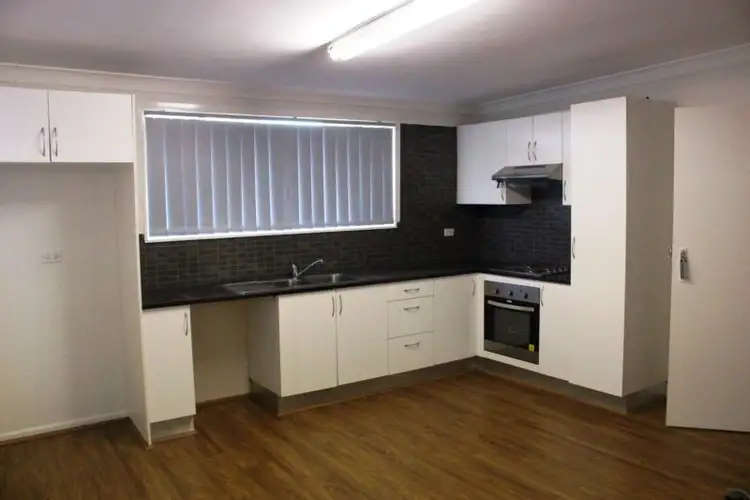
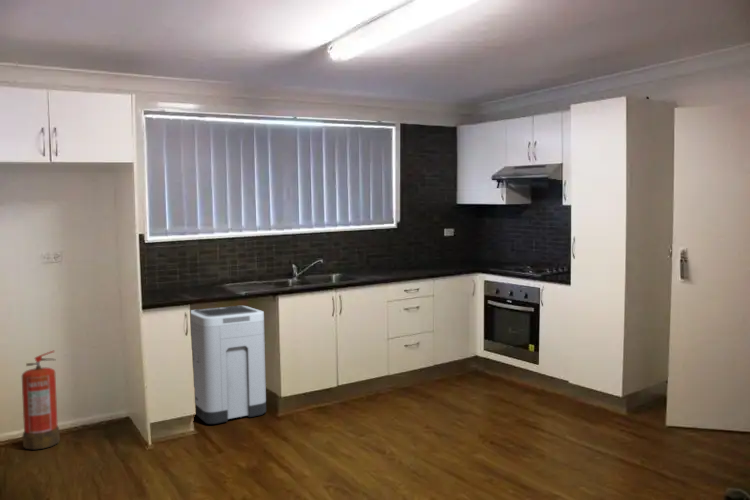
+ fire extinguisher [21,350,61,451]
+ trash can [190,305,267,425]
